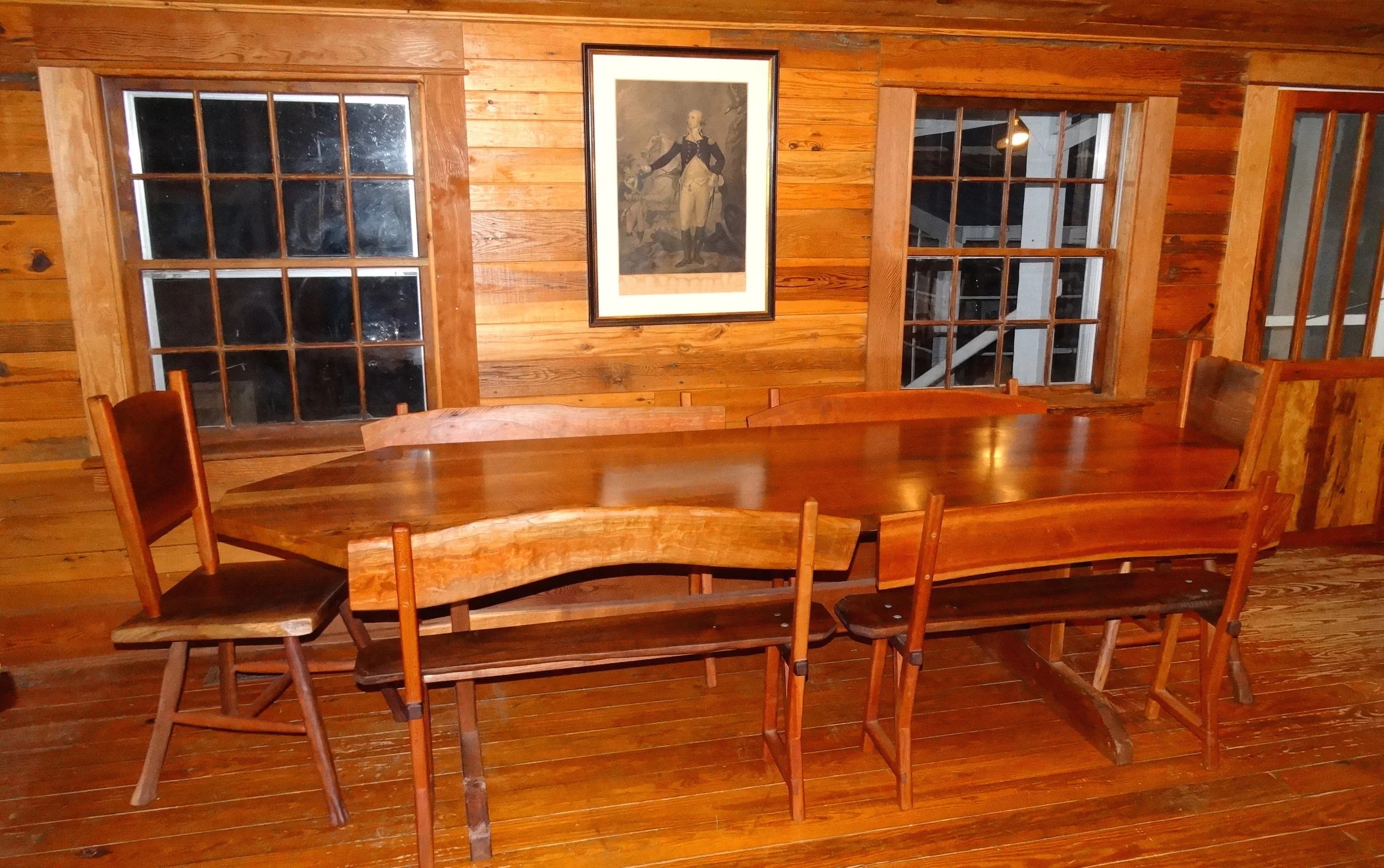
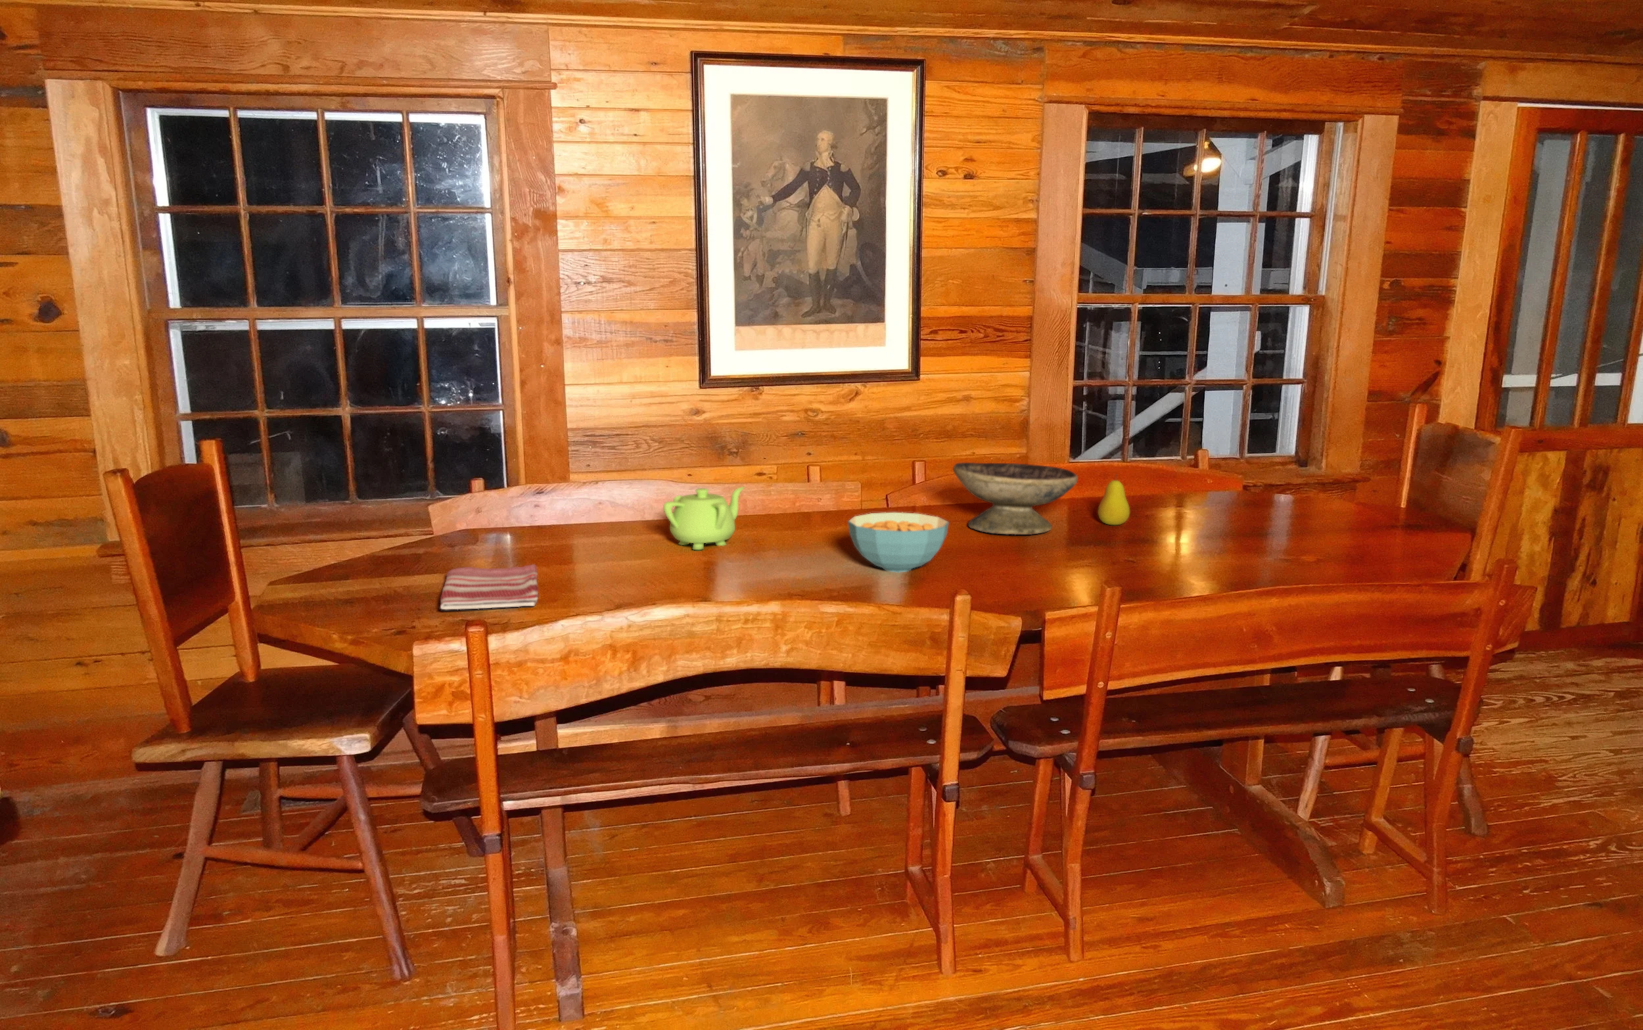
+ teapot [662,487,746,551]
+ fruit [1097,473,1130,526]
+ dish towel [439,564,540,610]
+ decorative bowl [952,462,1078,535]
+ cereal bowl [848,511,950,573]
